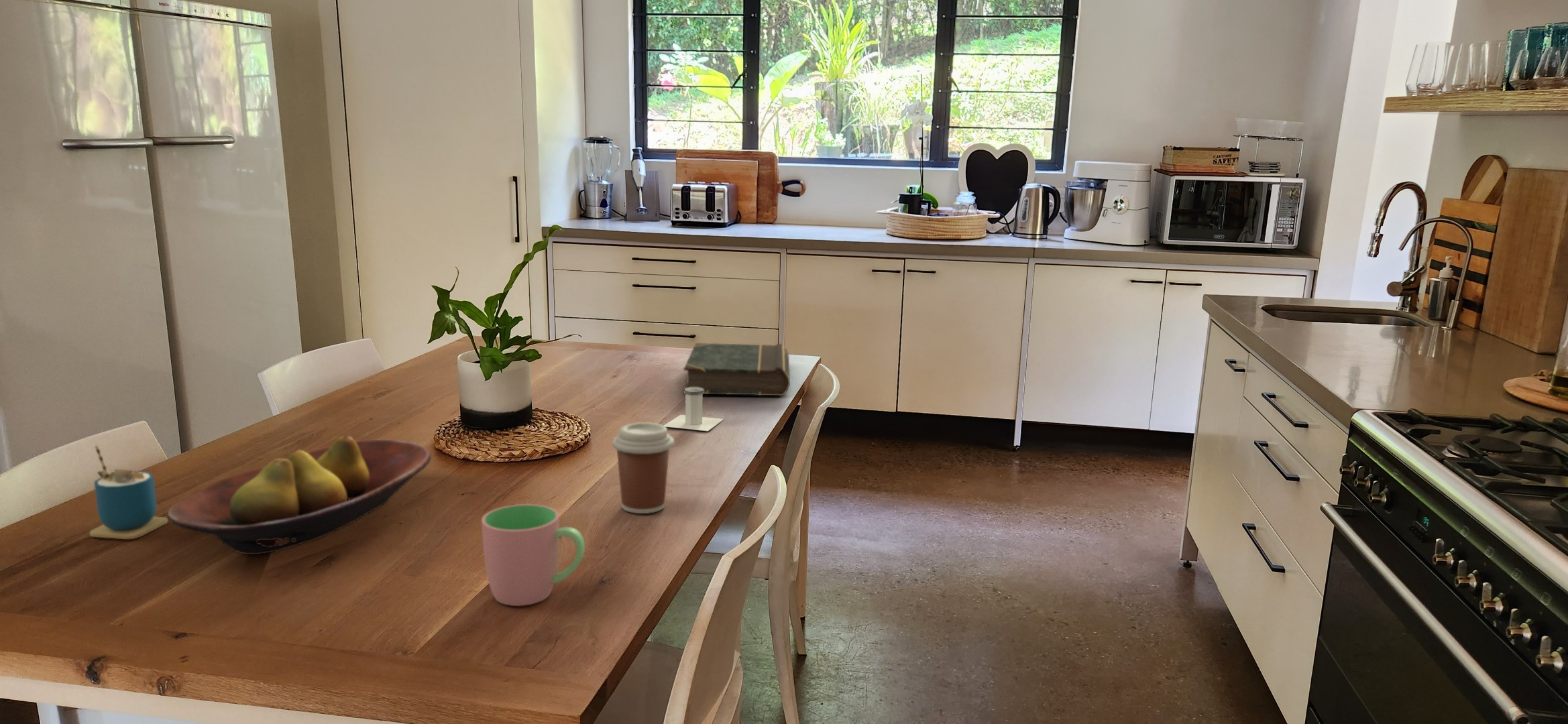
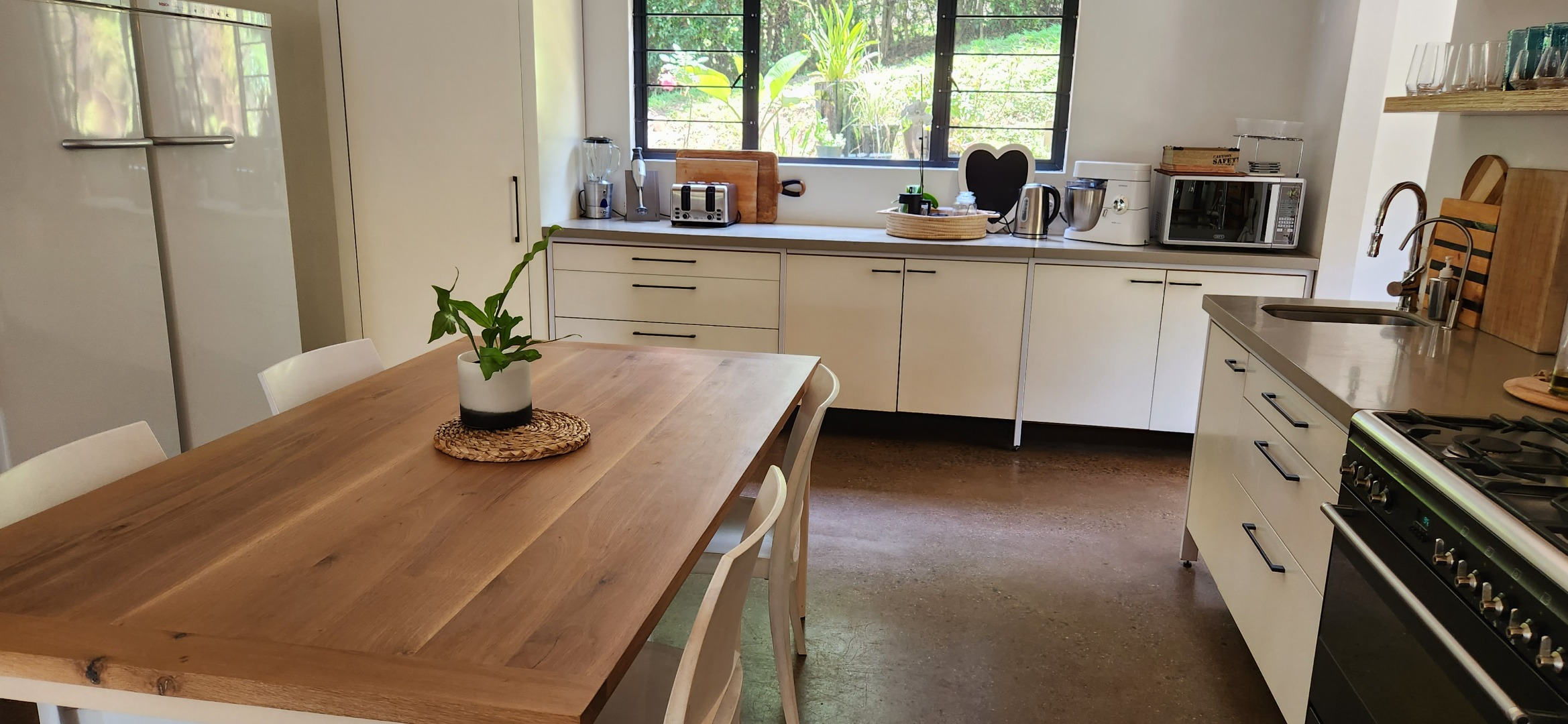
- cup [89,444,168,540]
- book [683,343,791,396]
- salt shaker [663,387,724,432]
- cup [481,503,585,607]
- fruit bowl [167,435,432,555]
- coffee cup [612,422,675,514]
